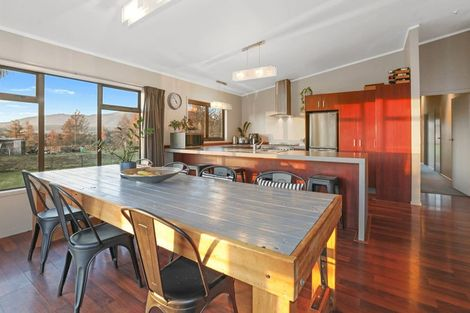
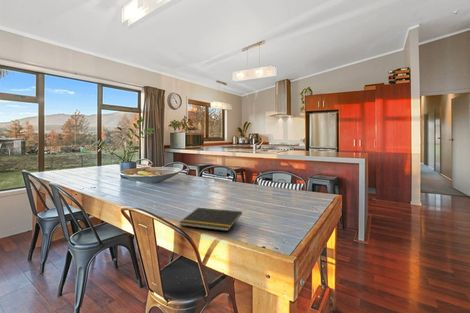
+ notepad [178,207,243,232]
